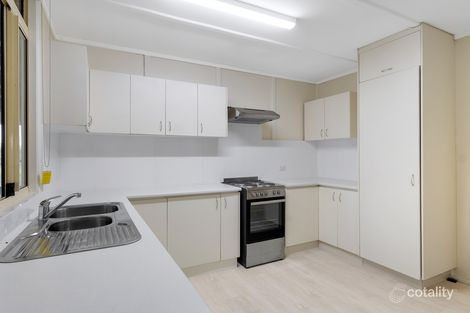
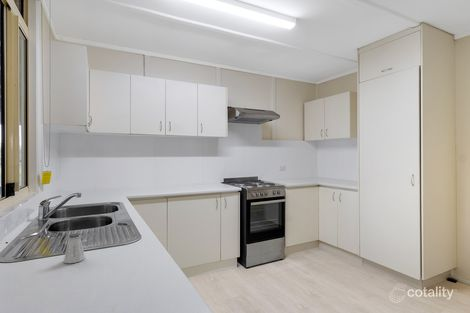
+ saltshaker [63,233,86,264]
